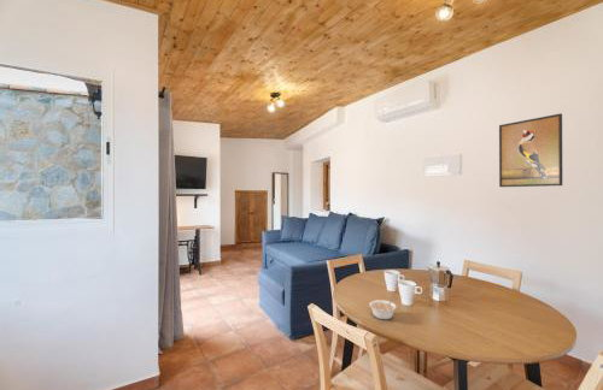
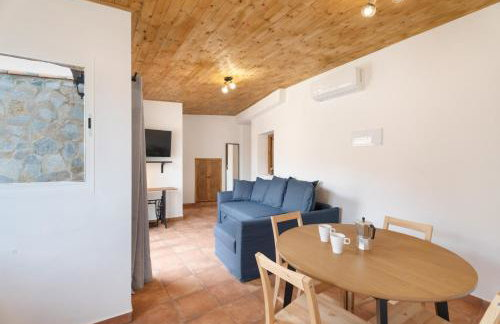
- legume [368,297,398,320]
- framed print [498,113,563,188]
